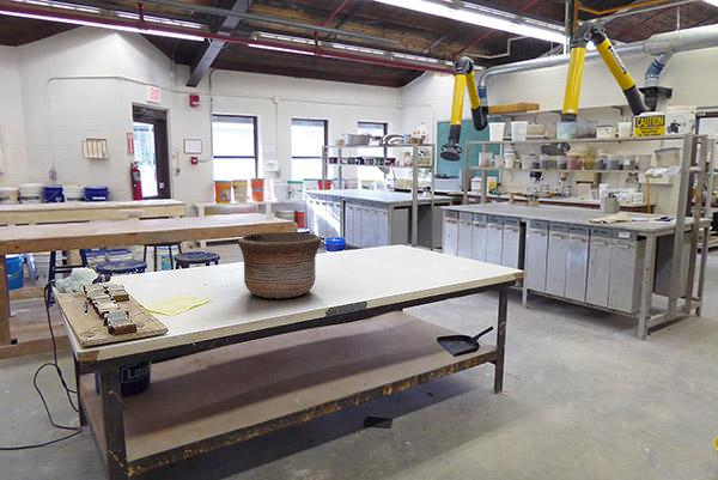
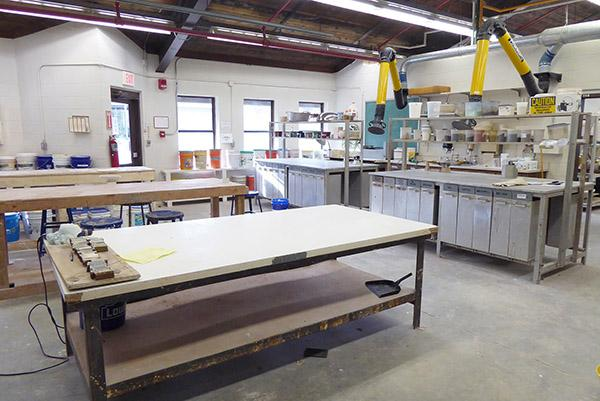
- ceramic pot [237,231,322,299]
